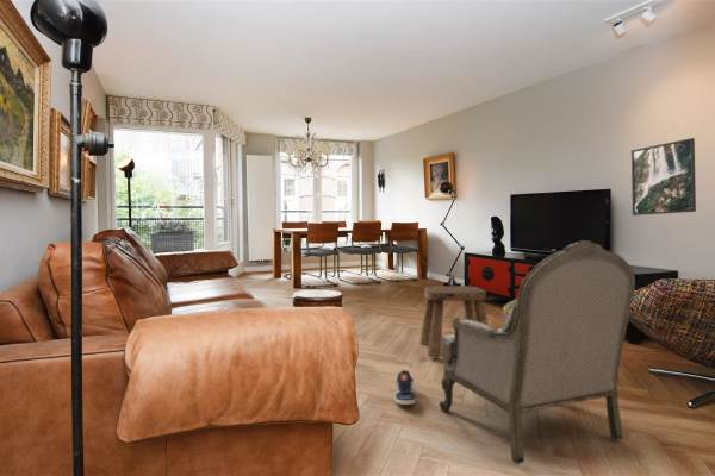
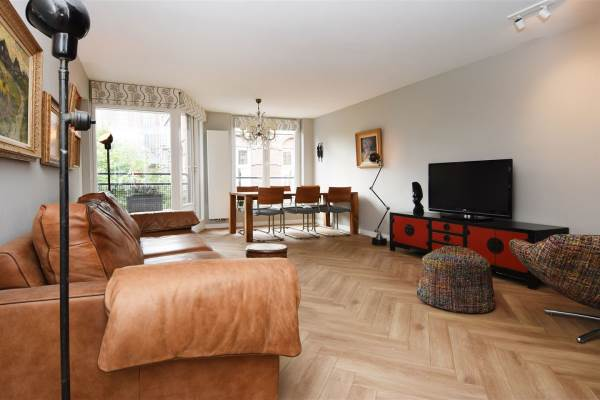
- stool [419,284,490,359]
- sneaker [393,369,416,406]
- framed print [630,137,697,217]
- armchair [439,239,636,465]
